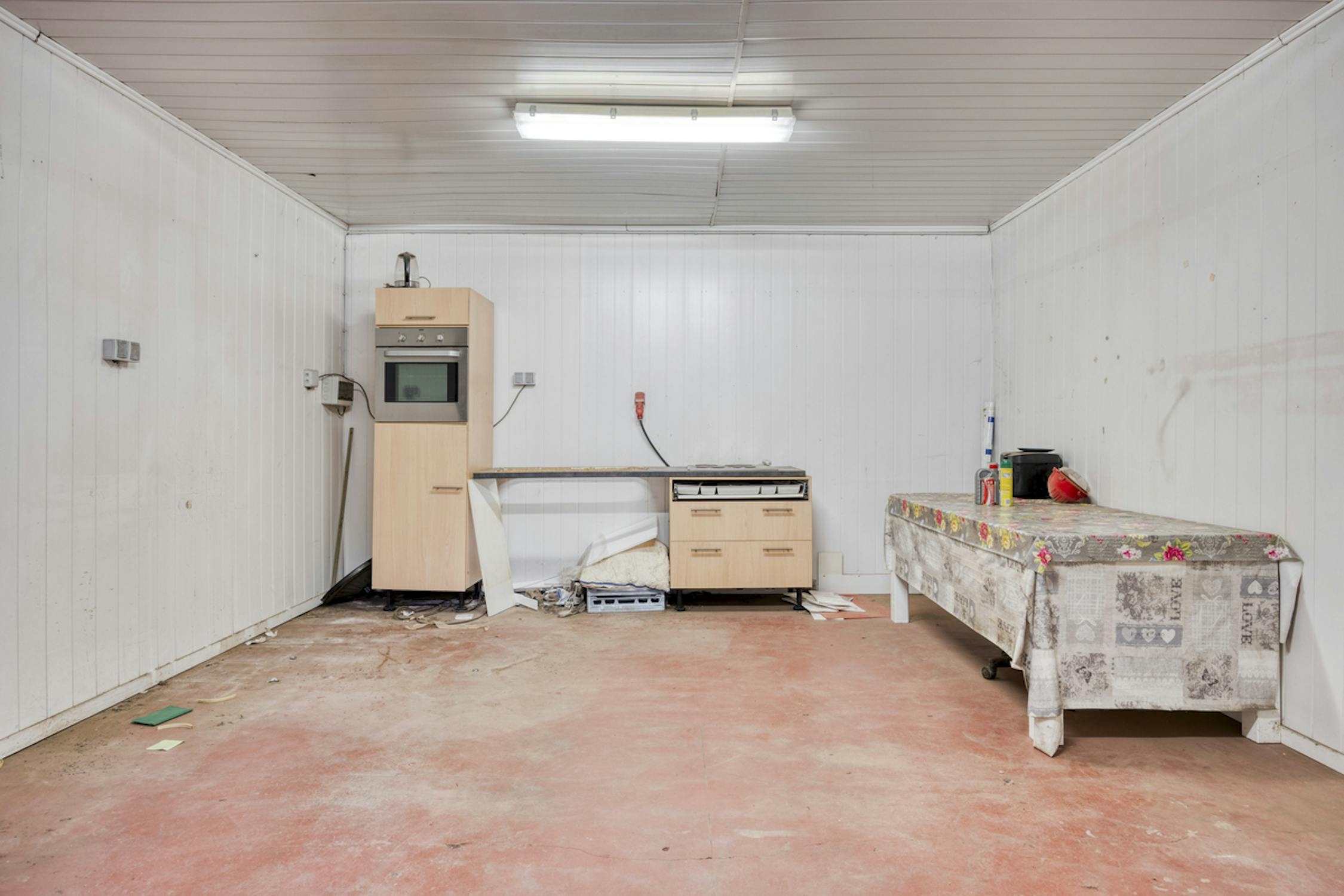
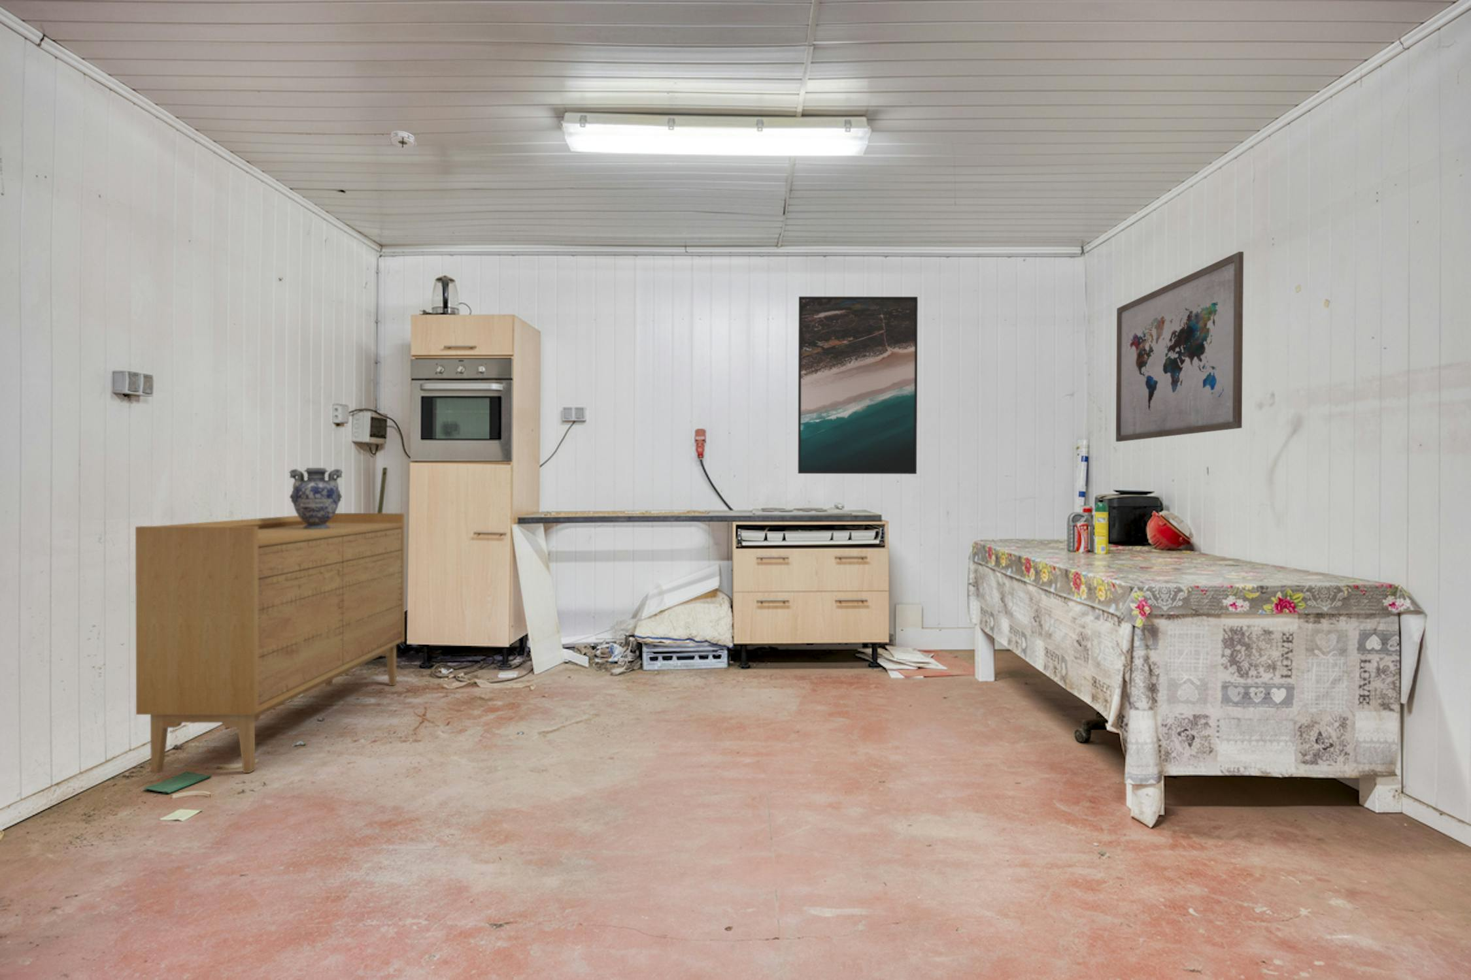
+ smoke detector [386,130,418,149]
+ sideboard [135,512,405,773]
+ wall art [1115,250,1244,442]
+ decorative vase [289,467,344,529]
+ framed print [798,296,918,475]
